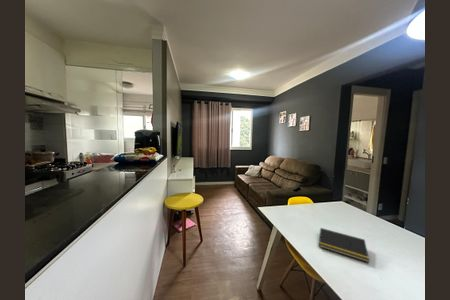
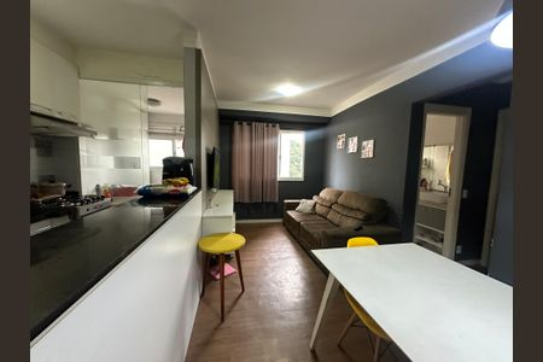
- notepad [318,227,370,263]
